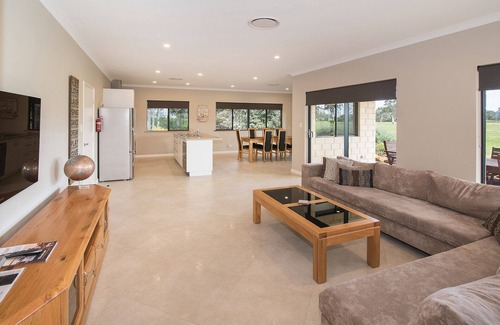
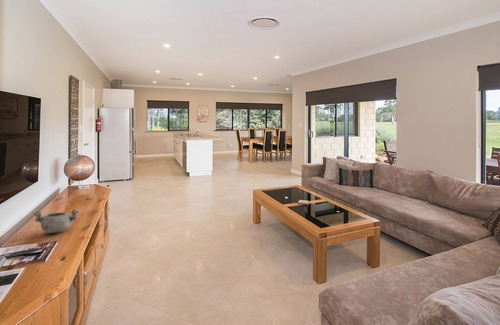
+ decorative bowl [32,209,80,234]
